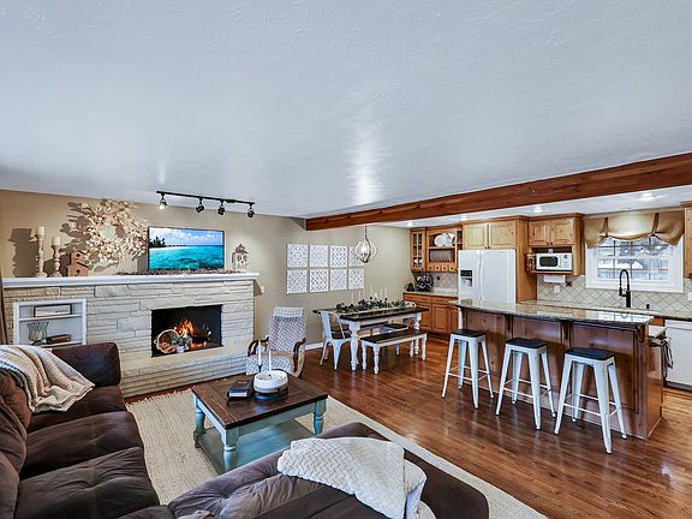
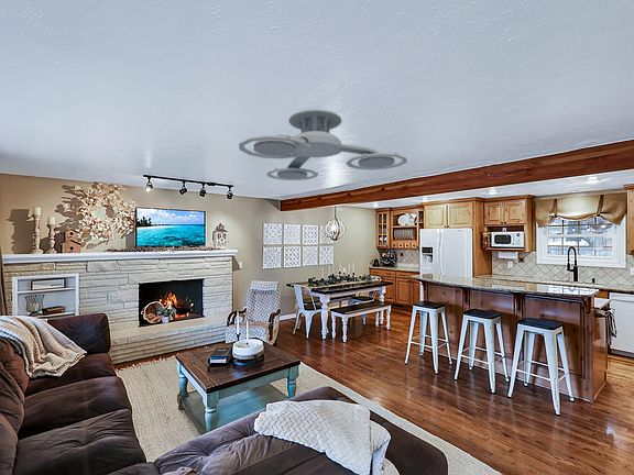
+ ceiling fan [238,108,408,181]
